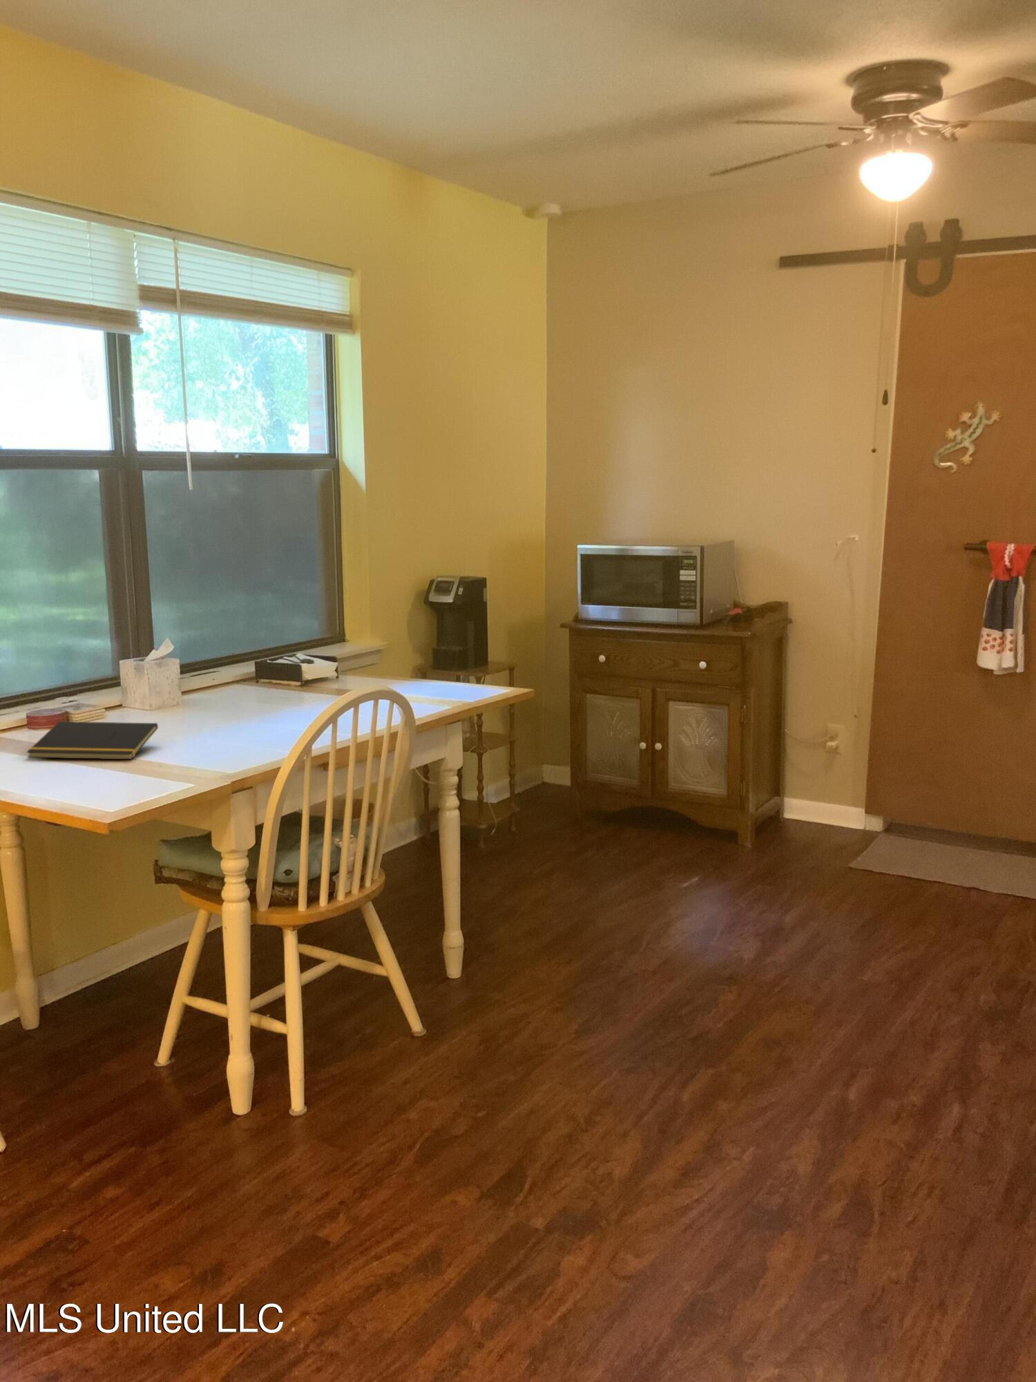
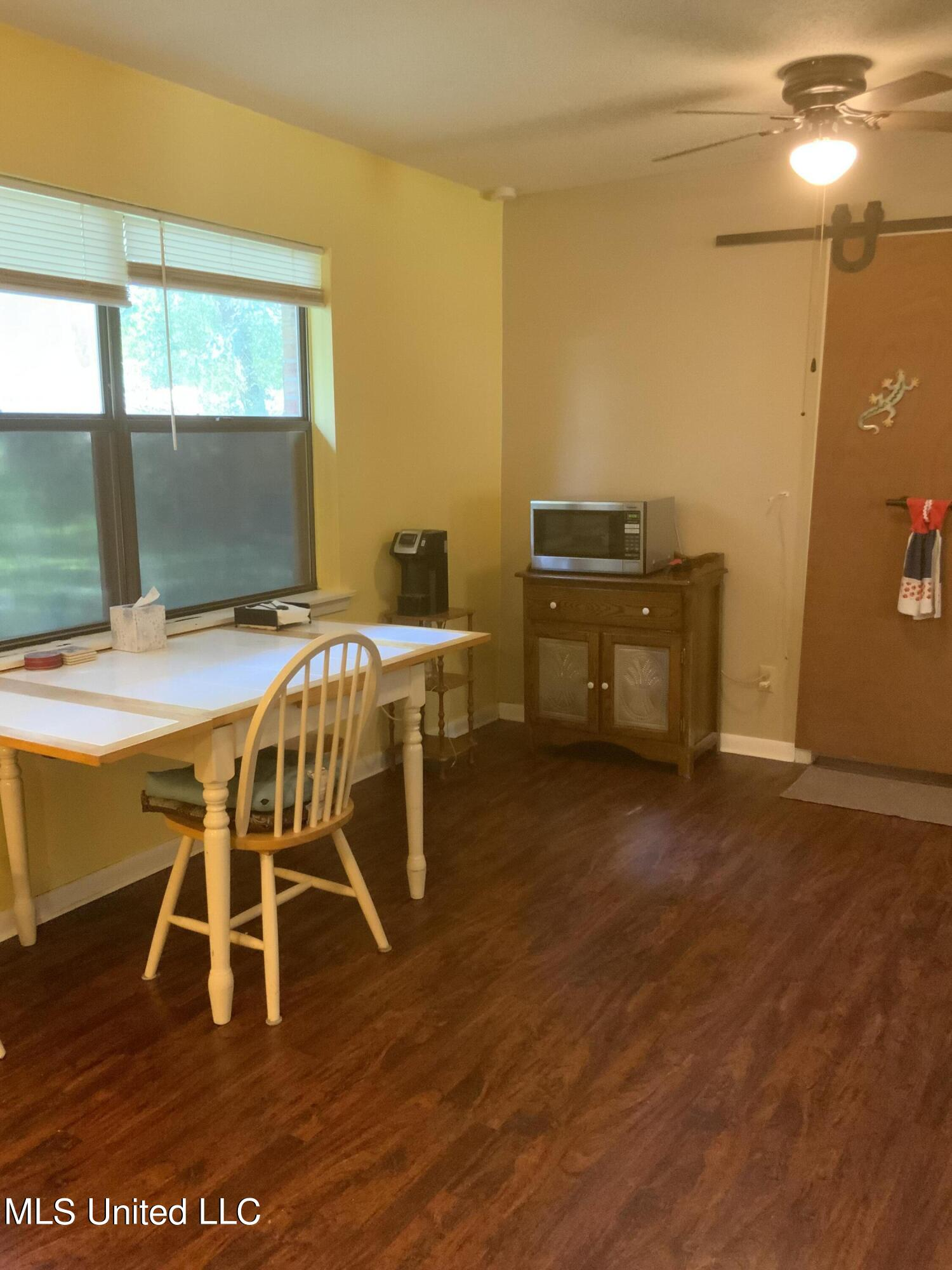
- notepad [25,720,159,761]
